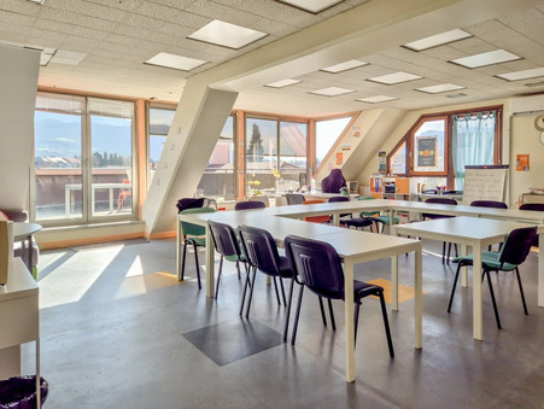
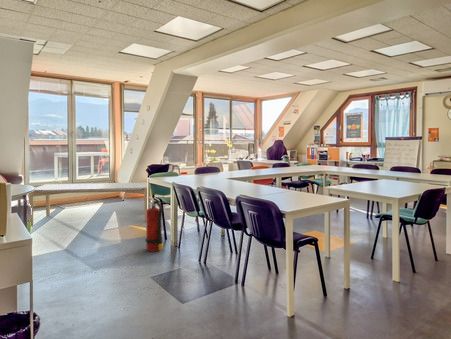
+ dining table [28,182,148,227]
+ fire extinguisher [144,196,164,253]
